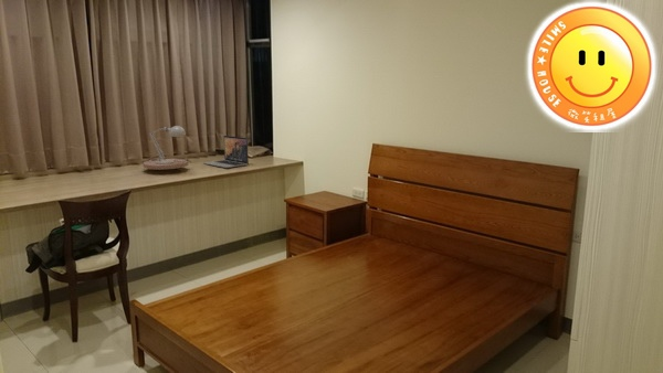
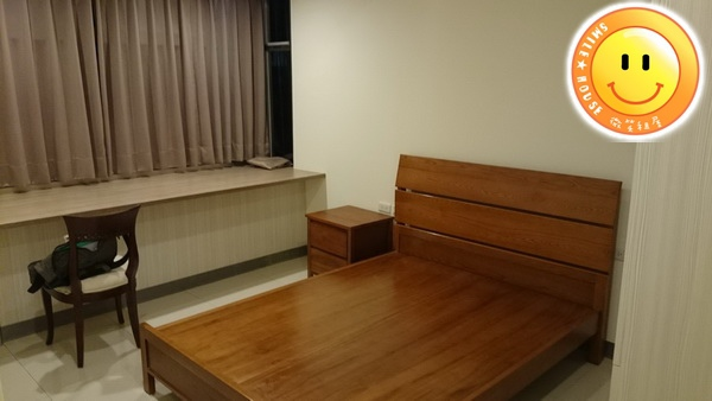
- desk lamp [141,125,192,171]
- laptop [203,135,250,169]
